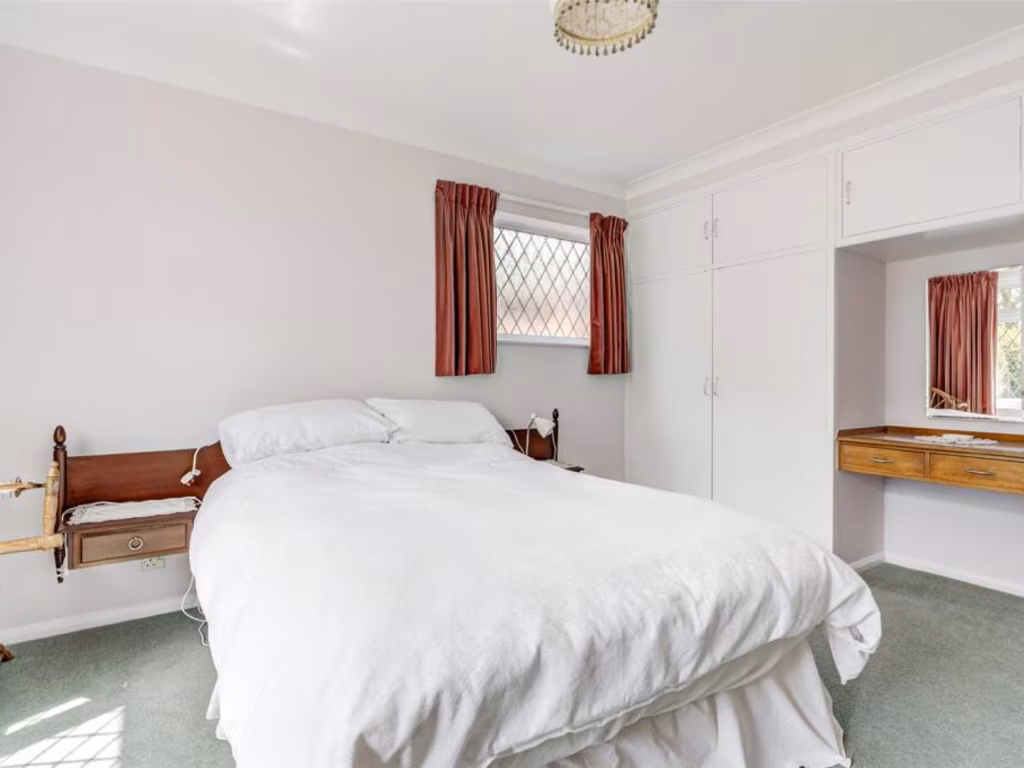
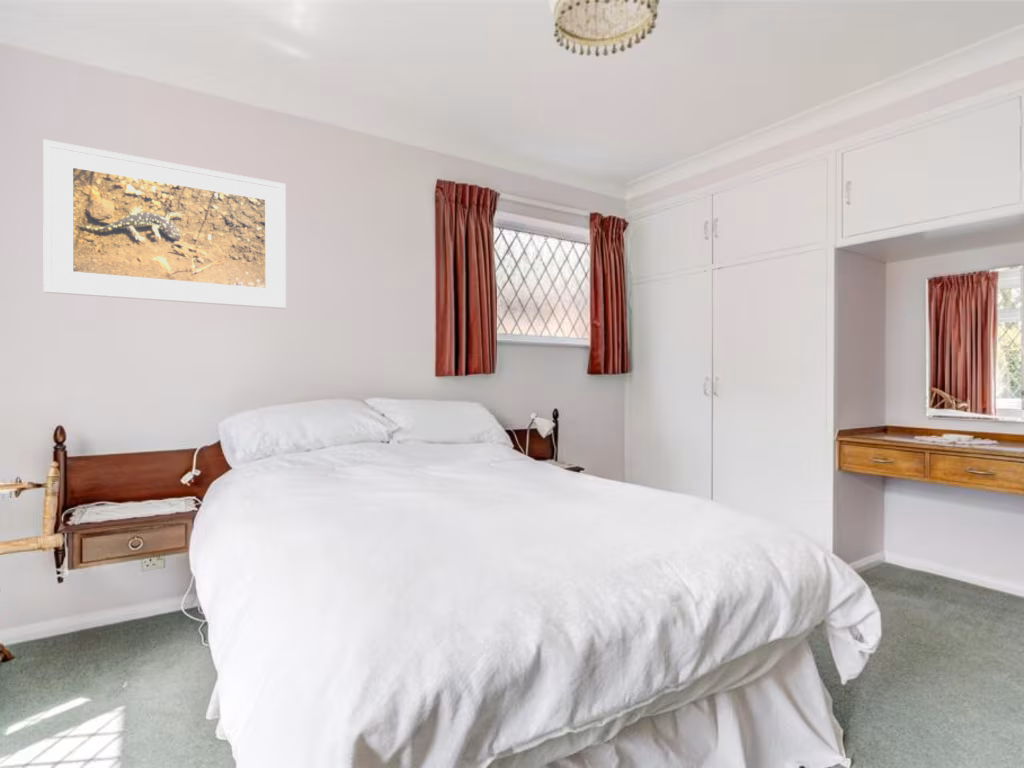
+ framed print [42,139,287,310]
